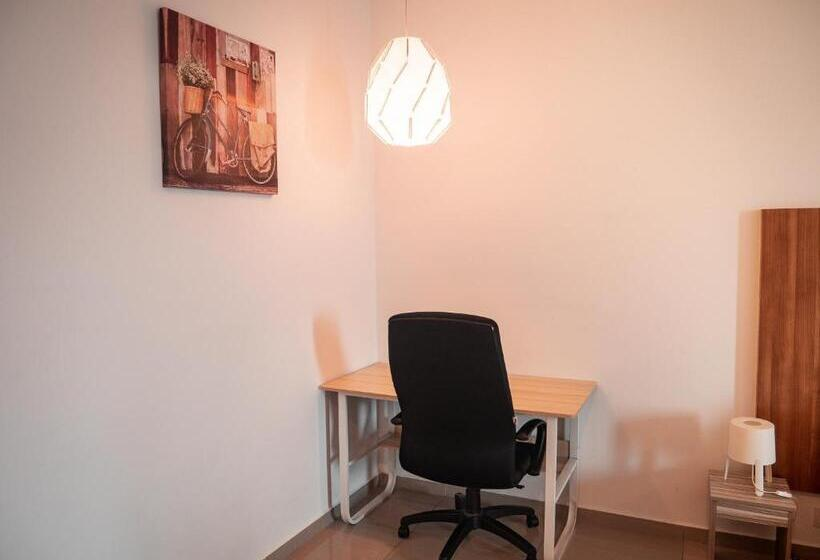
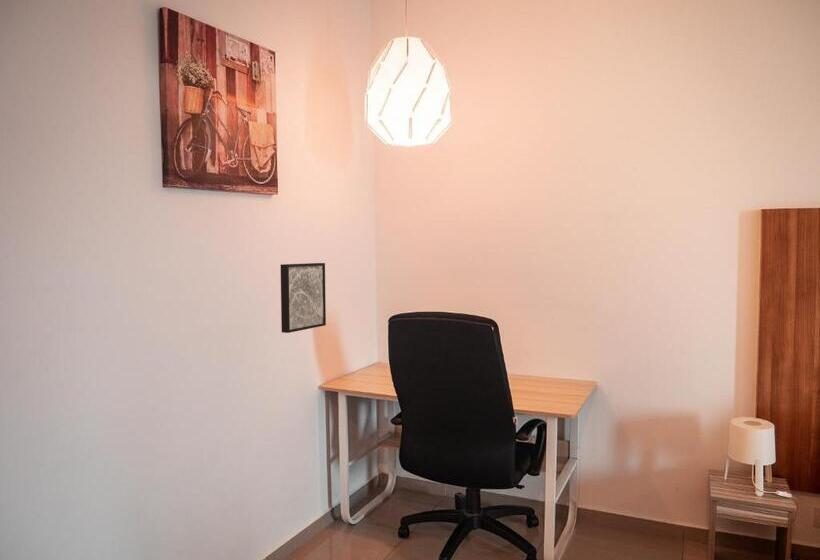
+ wall art [279,262,327,334]
